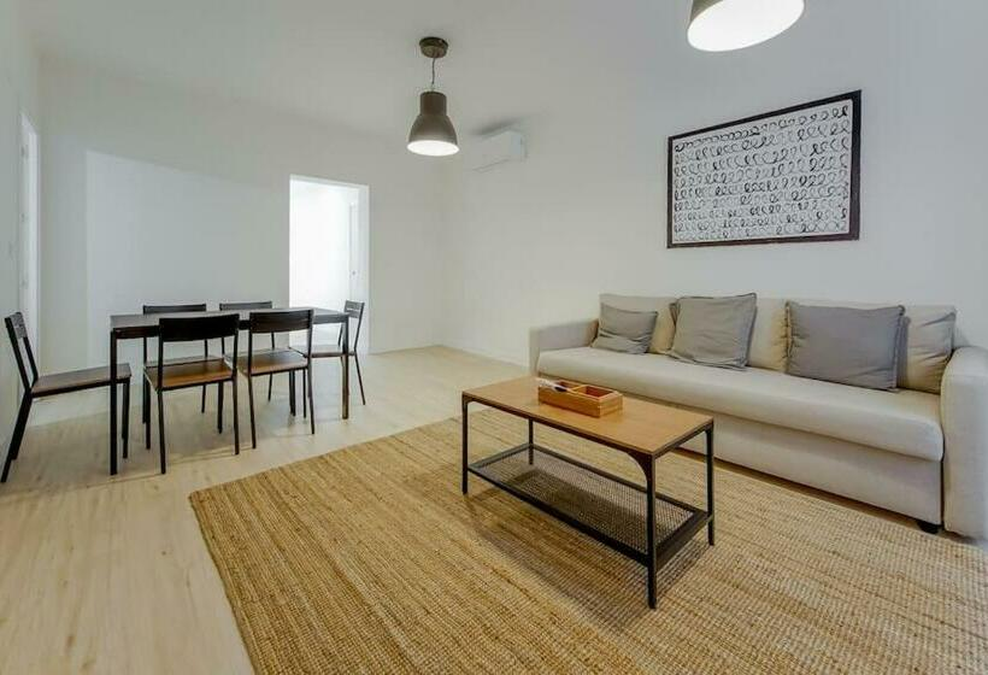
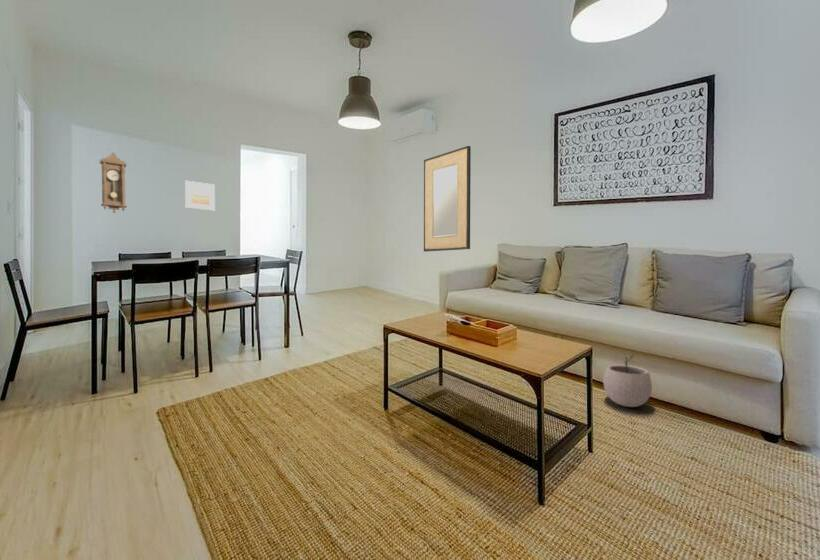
+ pendulum clock [98,151,128,214]
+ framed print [184,180,216,211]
+ plant pot [602,354,653,408]
+ home mirror [423,145,472,253]
